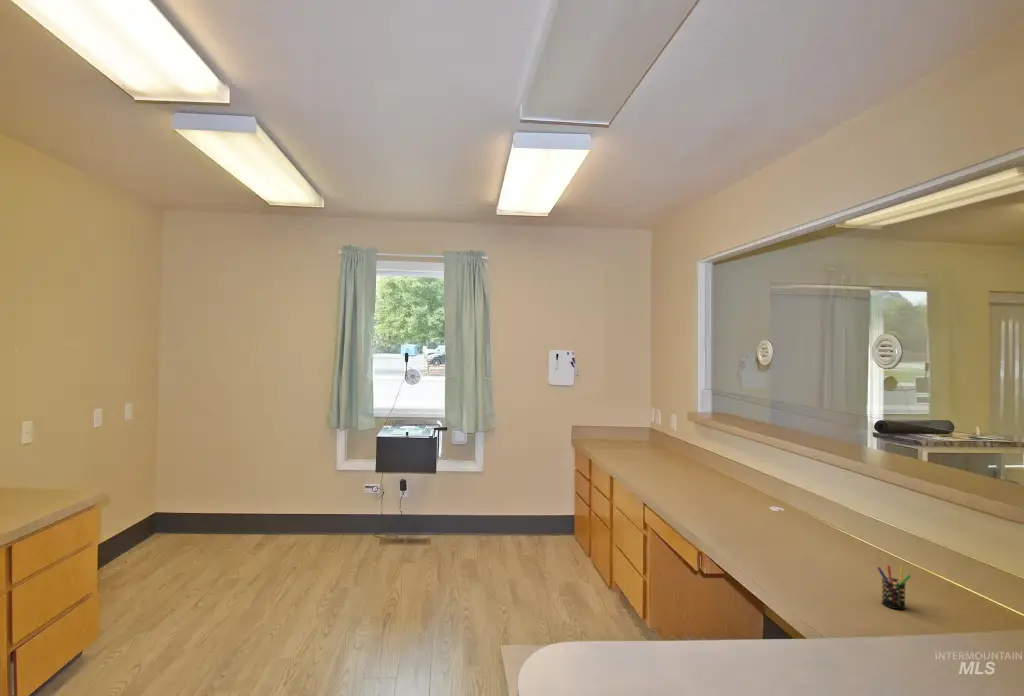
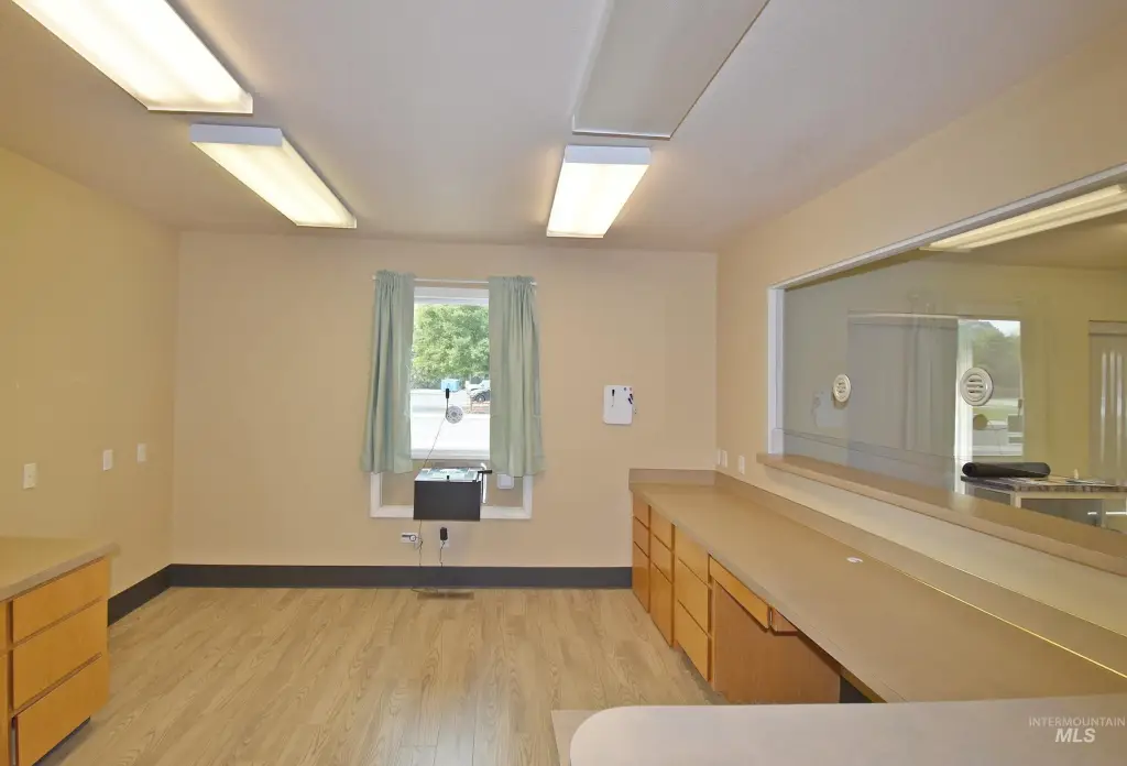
- pen holder [876,564,912,610]
